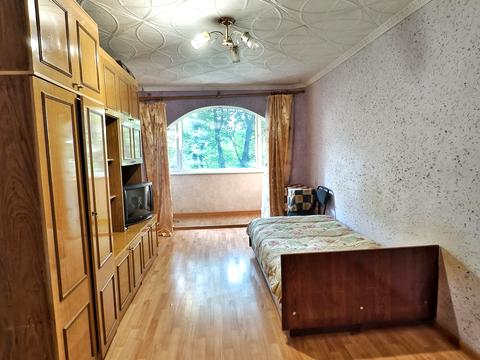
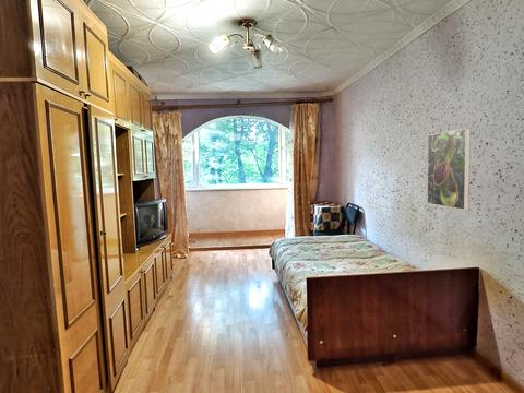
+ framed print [426,128,472,211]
